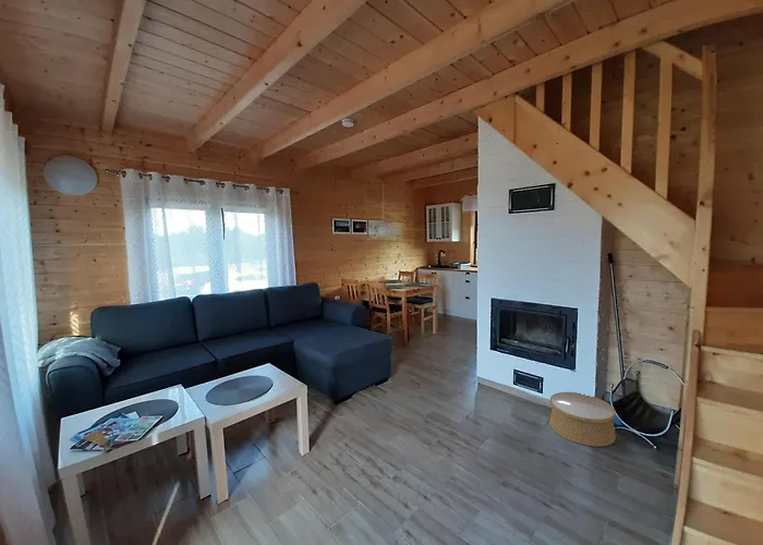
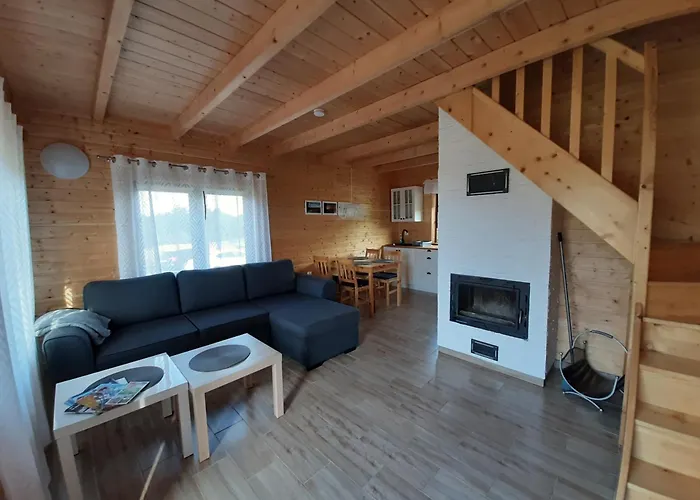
- woven basket [548,391,617,448]
